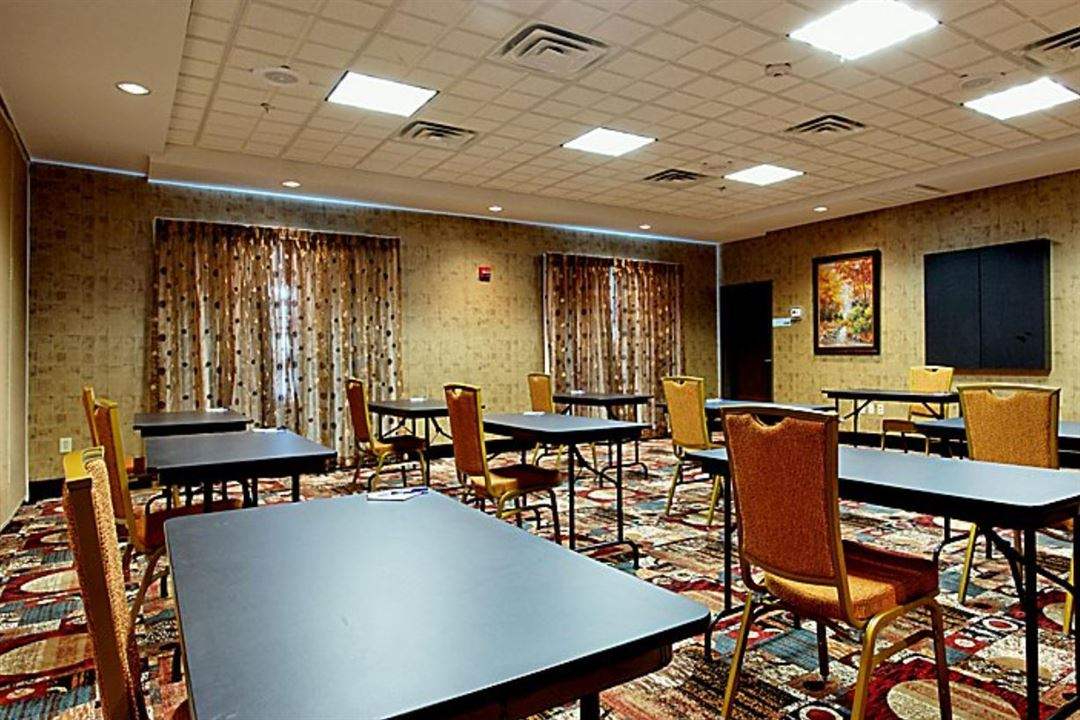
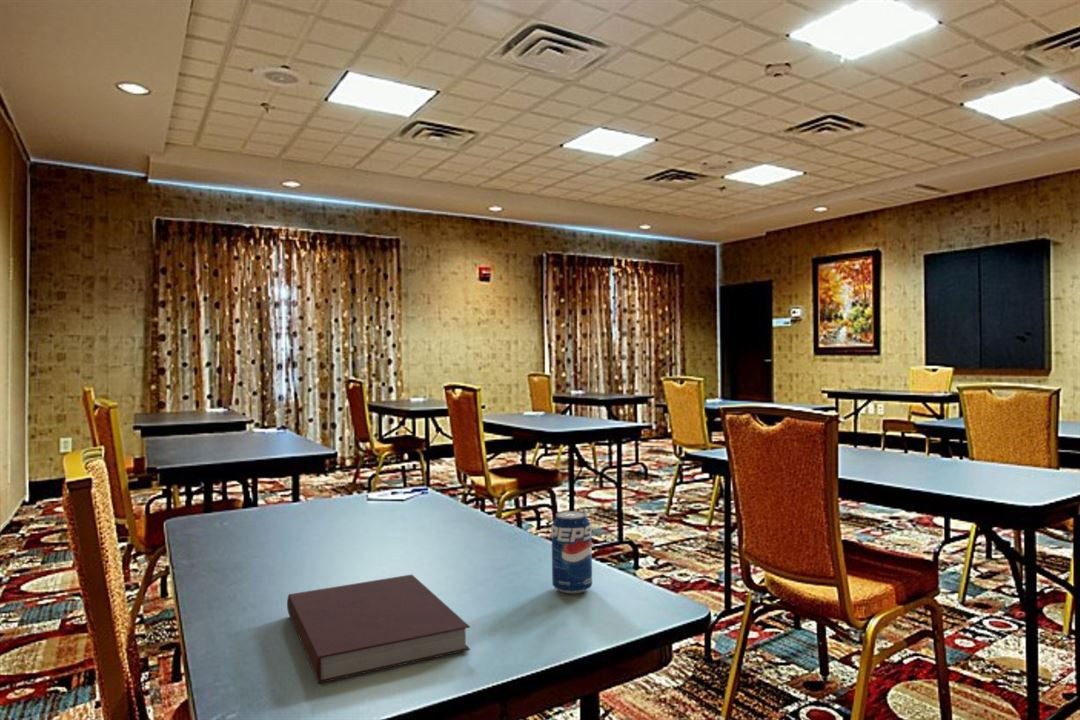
+ notebook [286,574,471,684]
+ beverage can [550,510,593,594]
